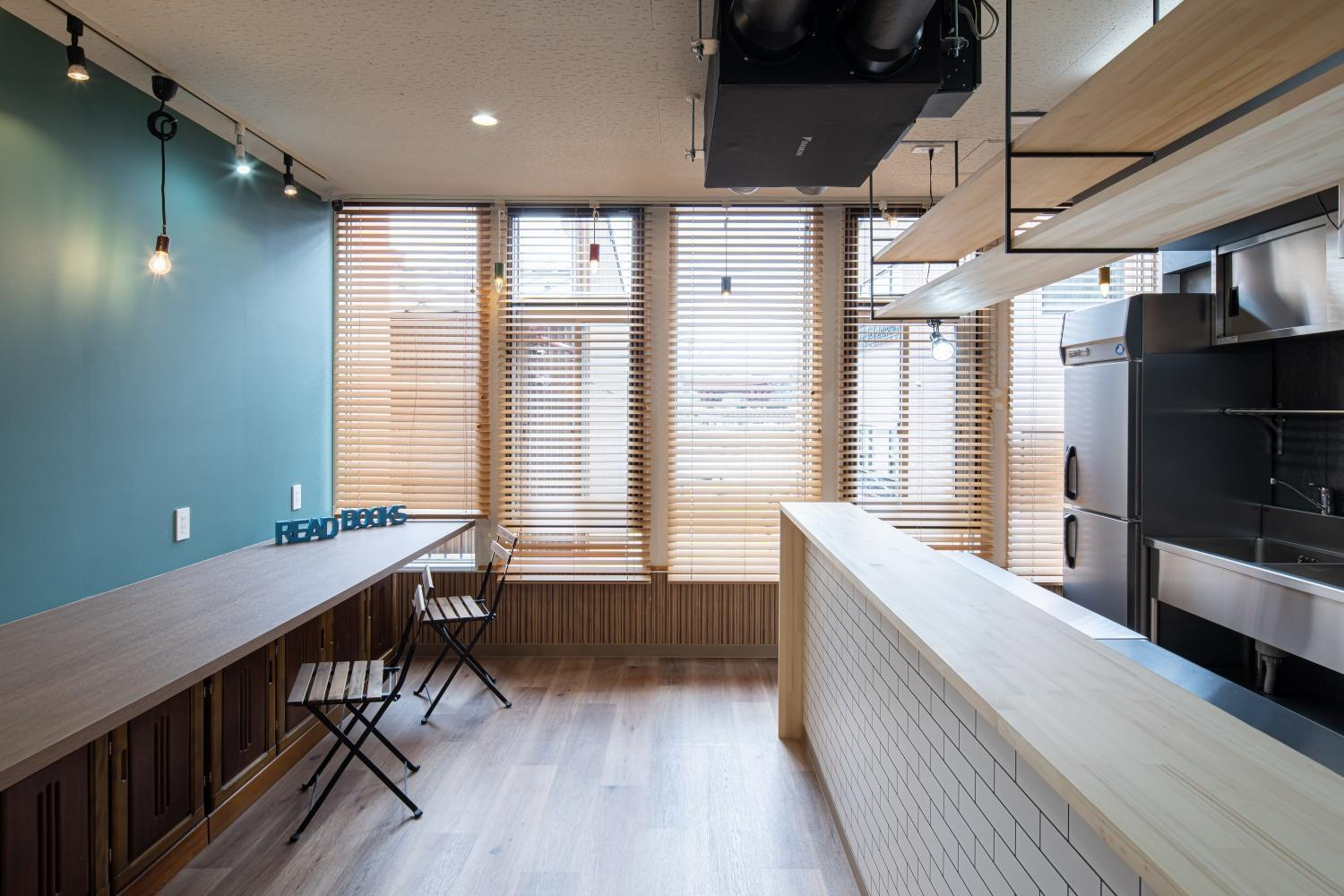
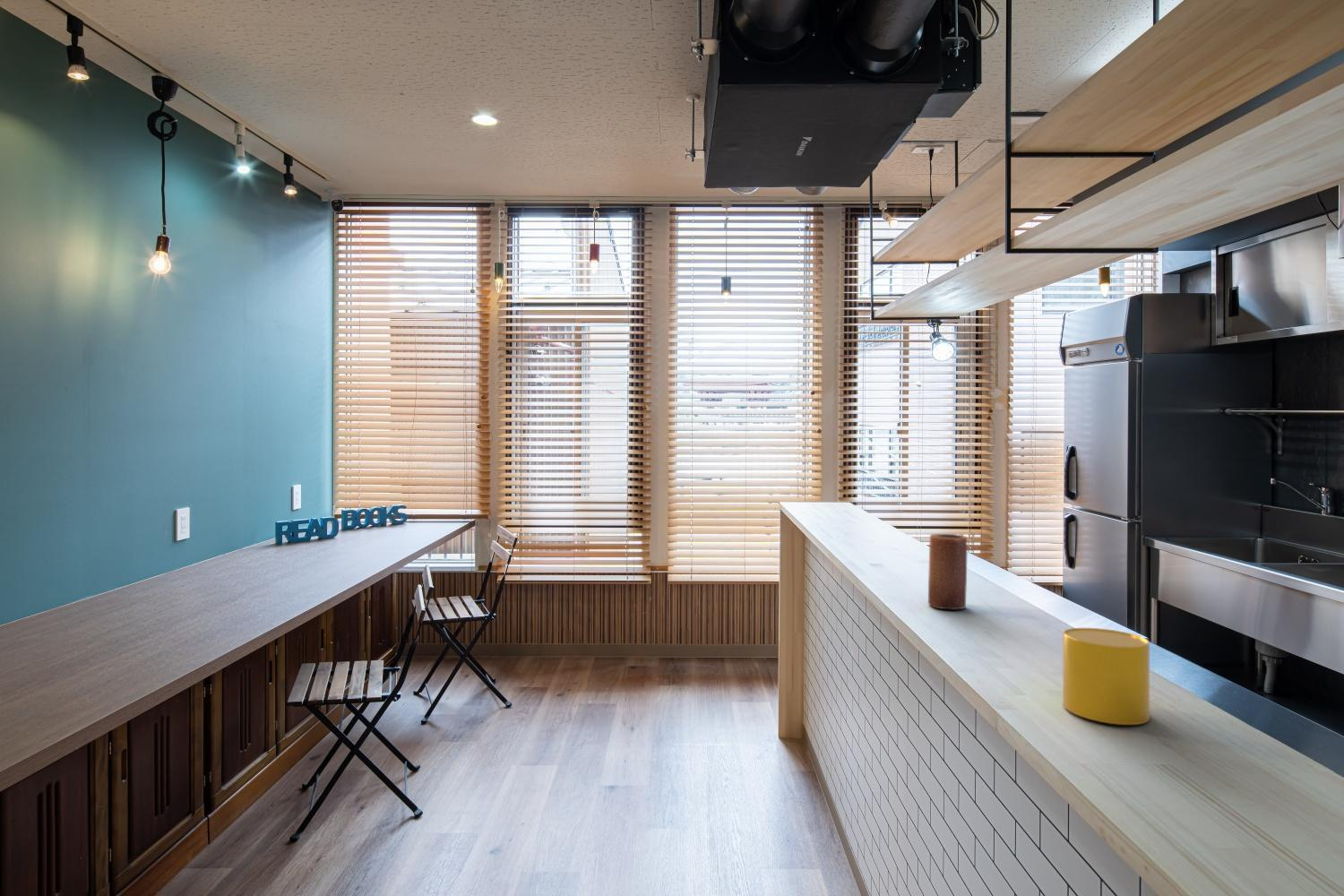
+ candle [927,533,969,611]
+ cup [1062,627,1150,726]
